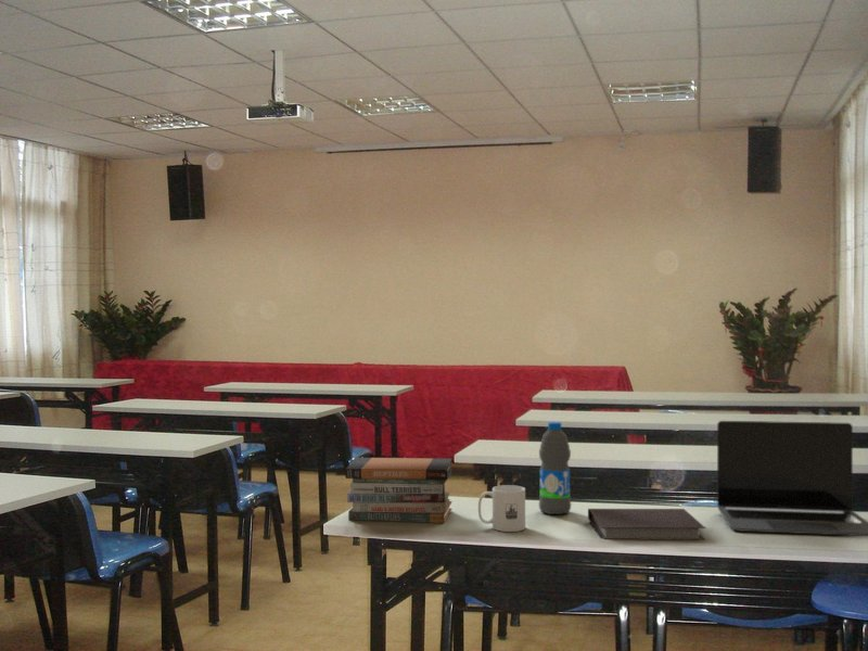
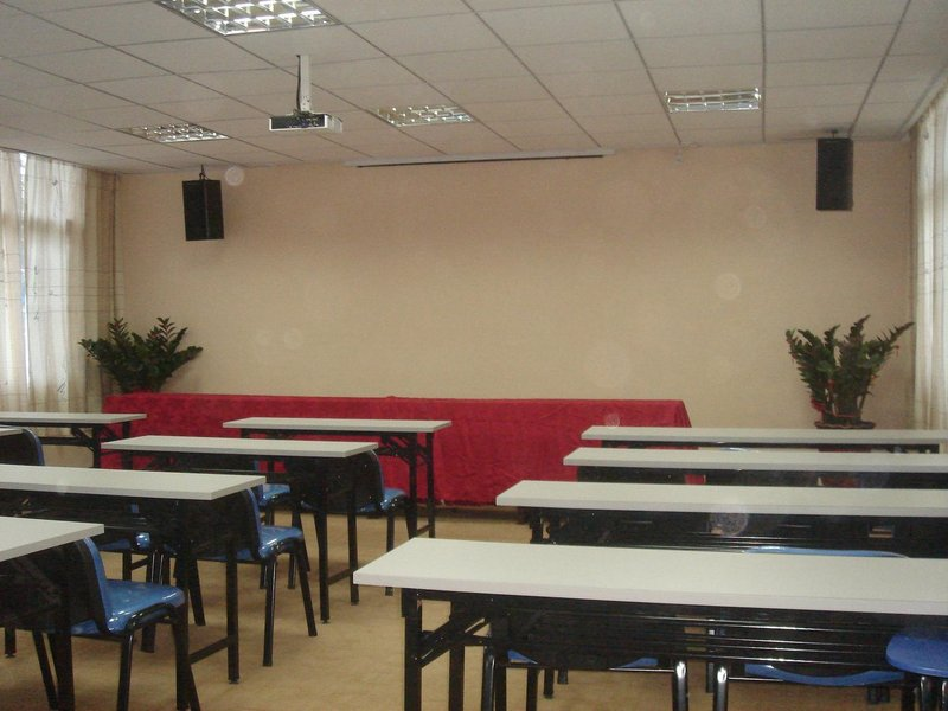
- laptop [716,420,868,537]
- mug [477,484,526,533]
- water bottle [538,421,572,515]
- notebook [587,508,706,541]
- book stack [344,457,454,524]
